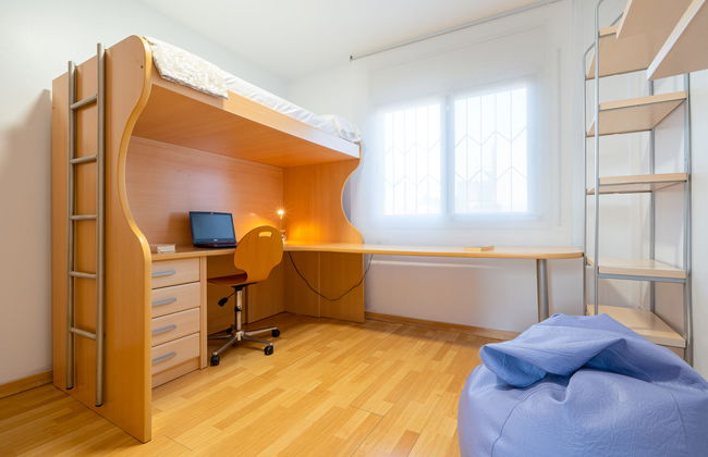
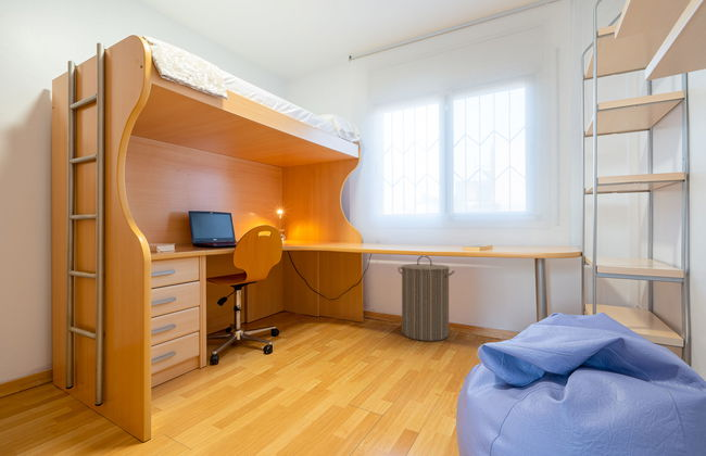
+ laundry hamper [396,255,456,342]
